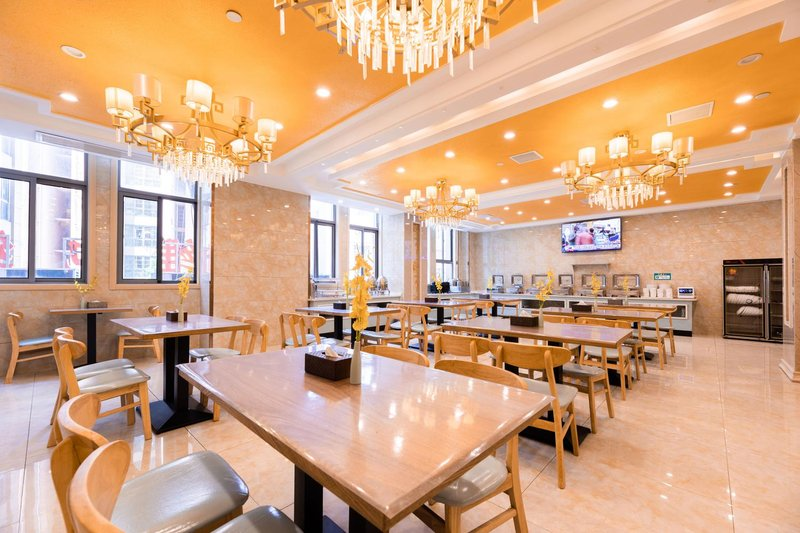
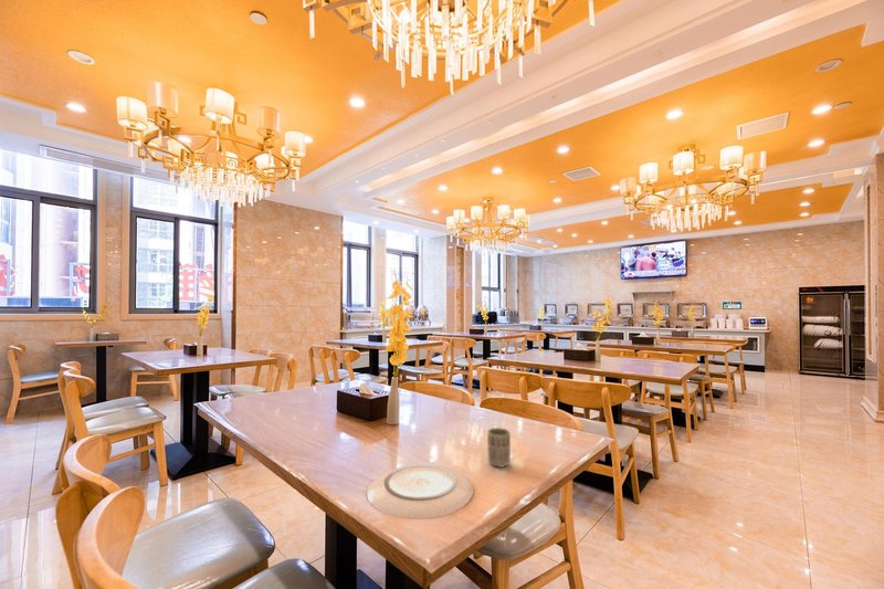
+ cup [486,427,512,469]
+ plate [366,463,474,519]
